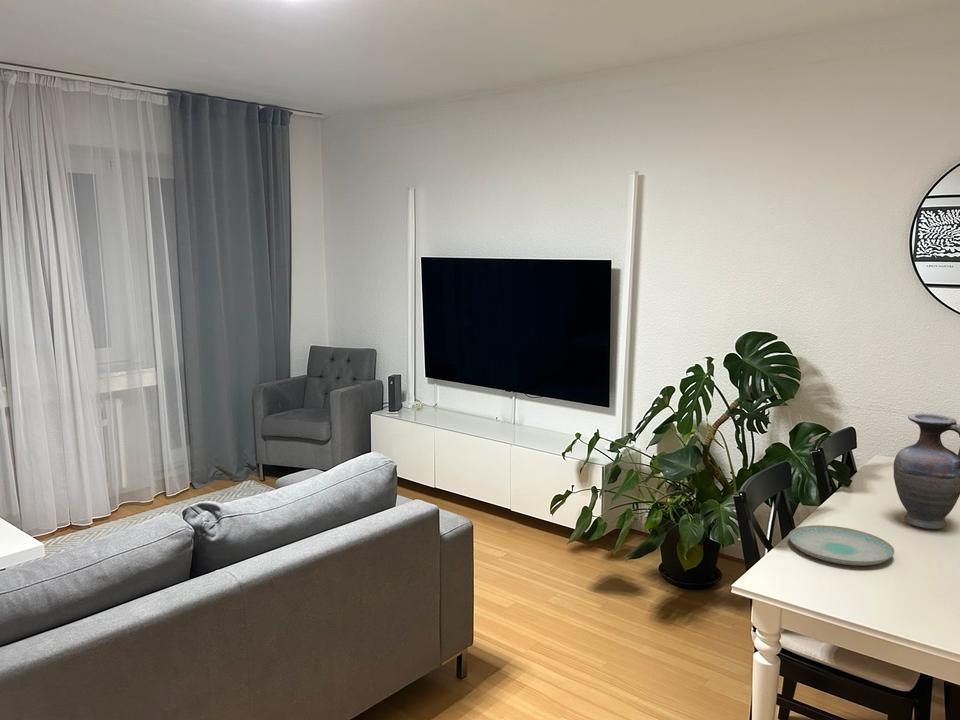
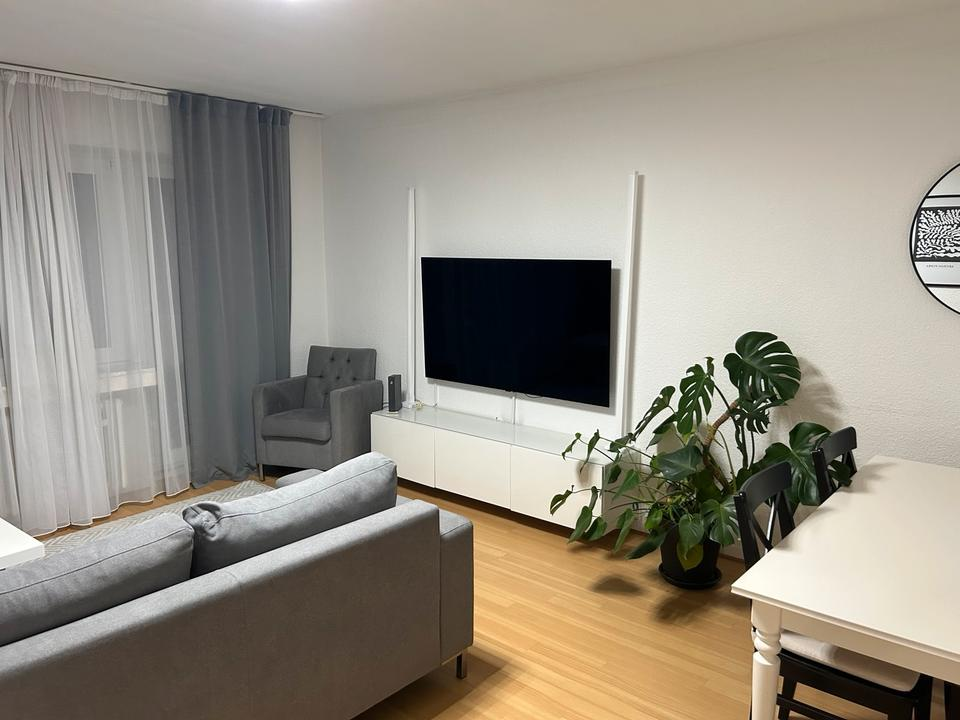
- plate [788,524,895,567]
- vase [892,412,960,530]
